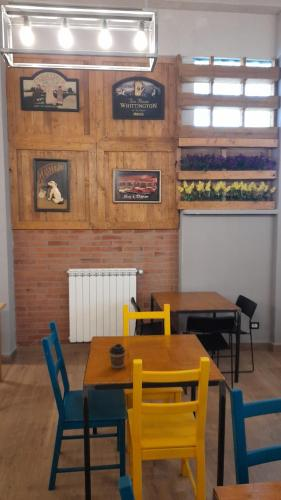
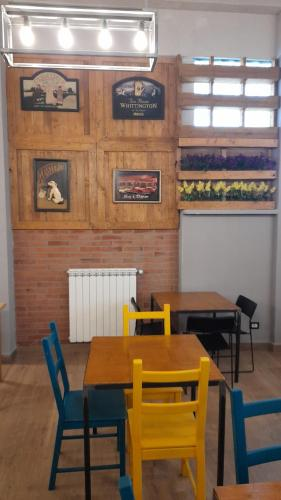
- coffee cup [108,343,126,370]
